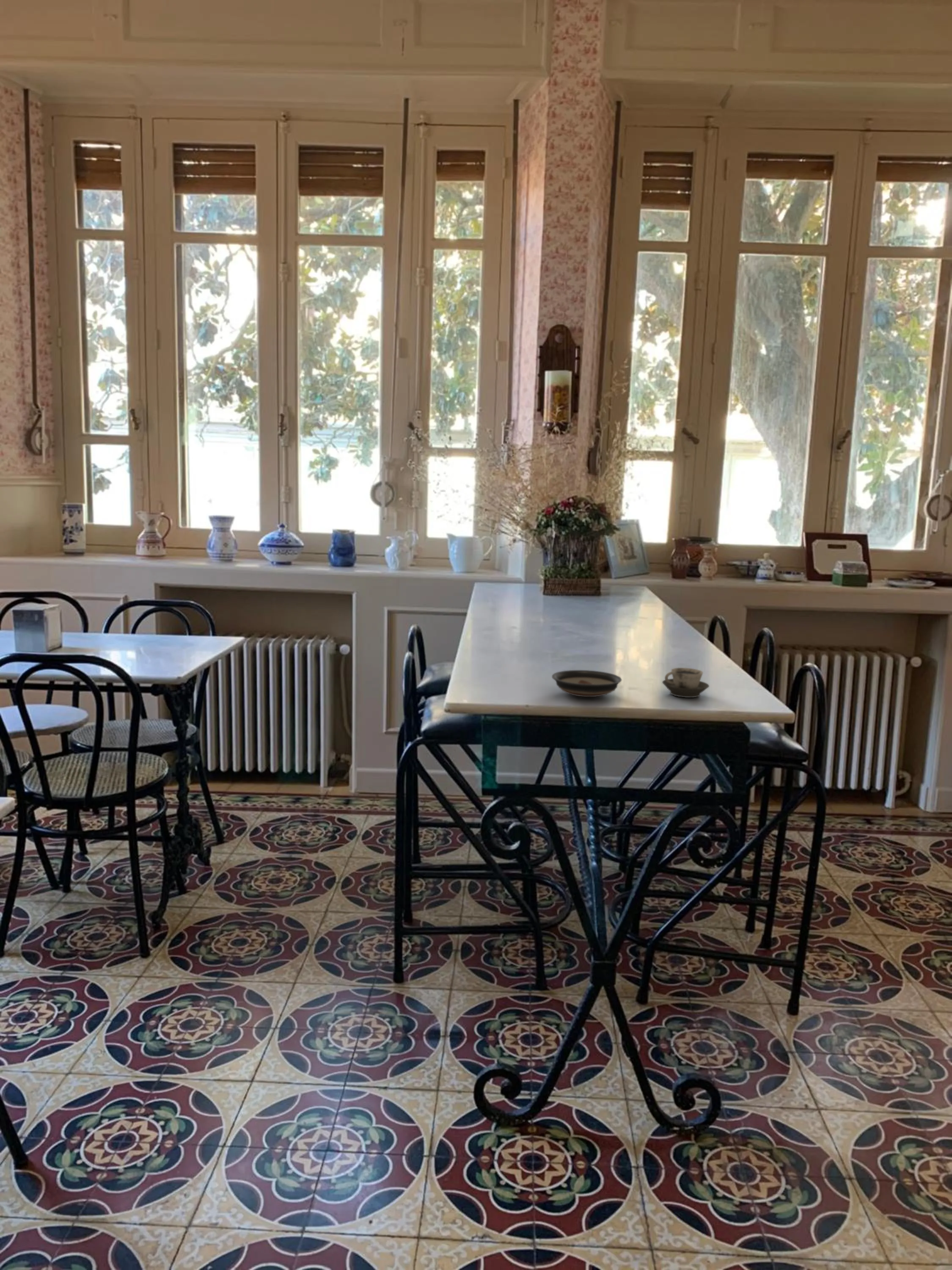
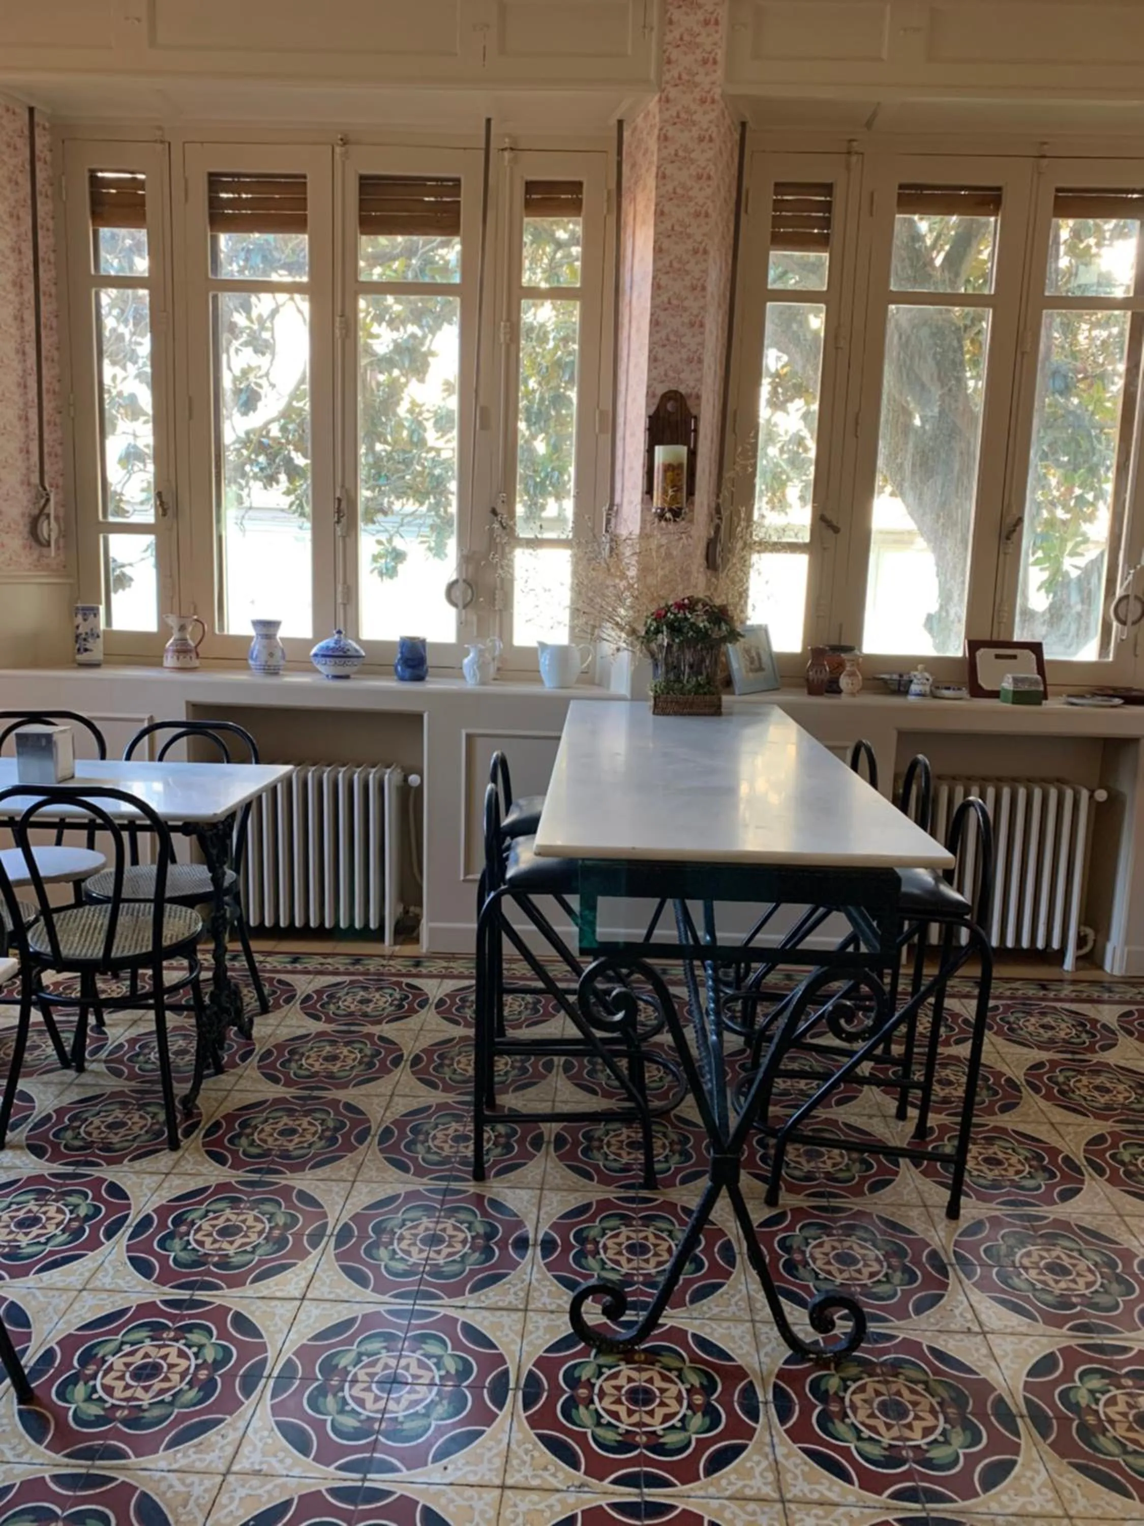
- saucer [551,670,622,697]
- cup [662,667,710,698]
